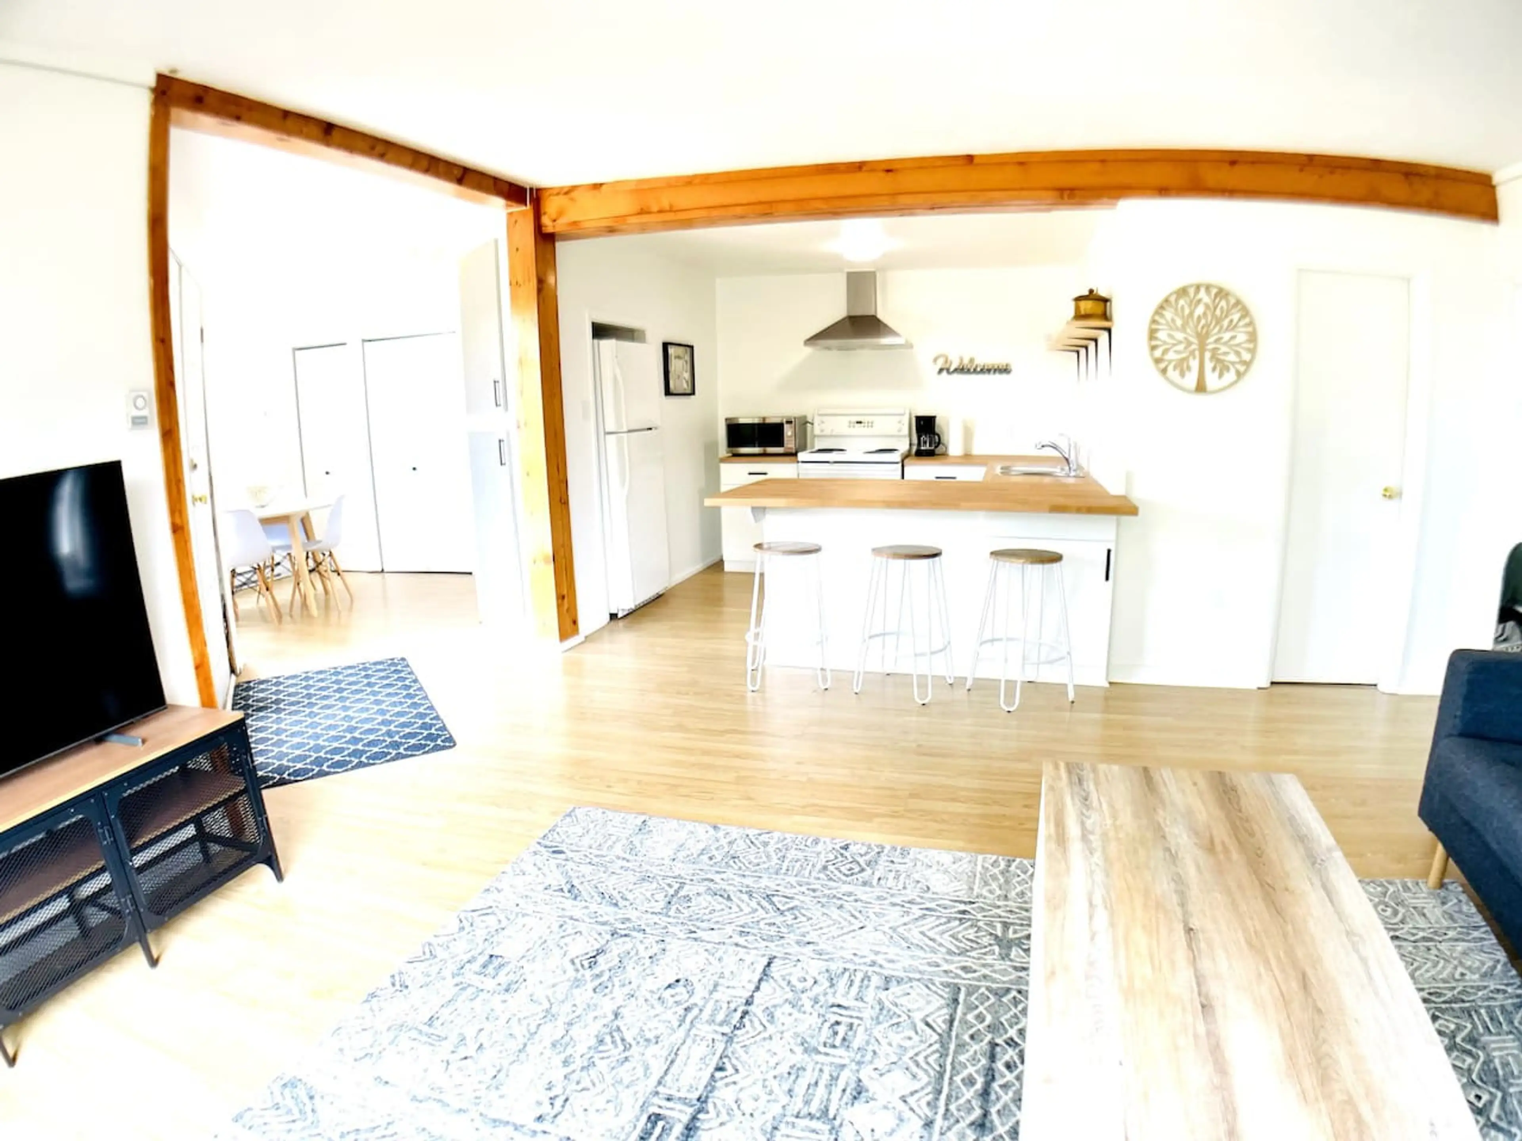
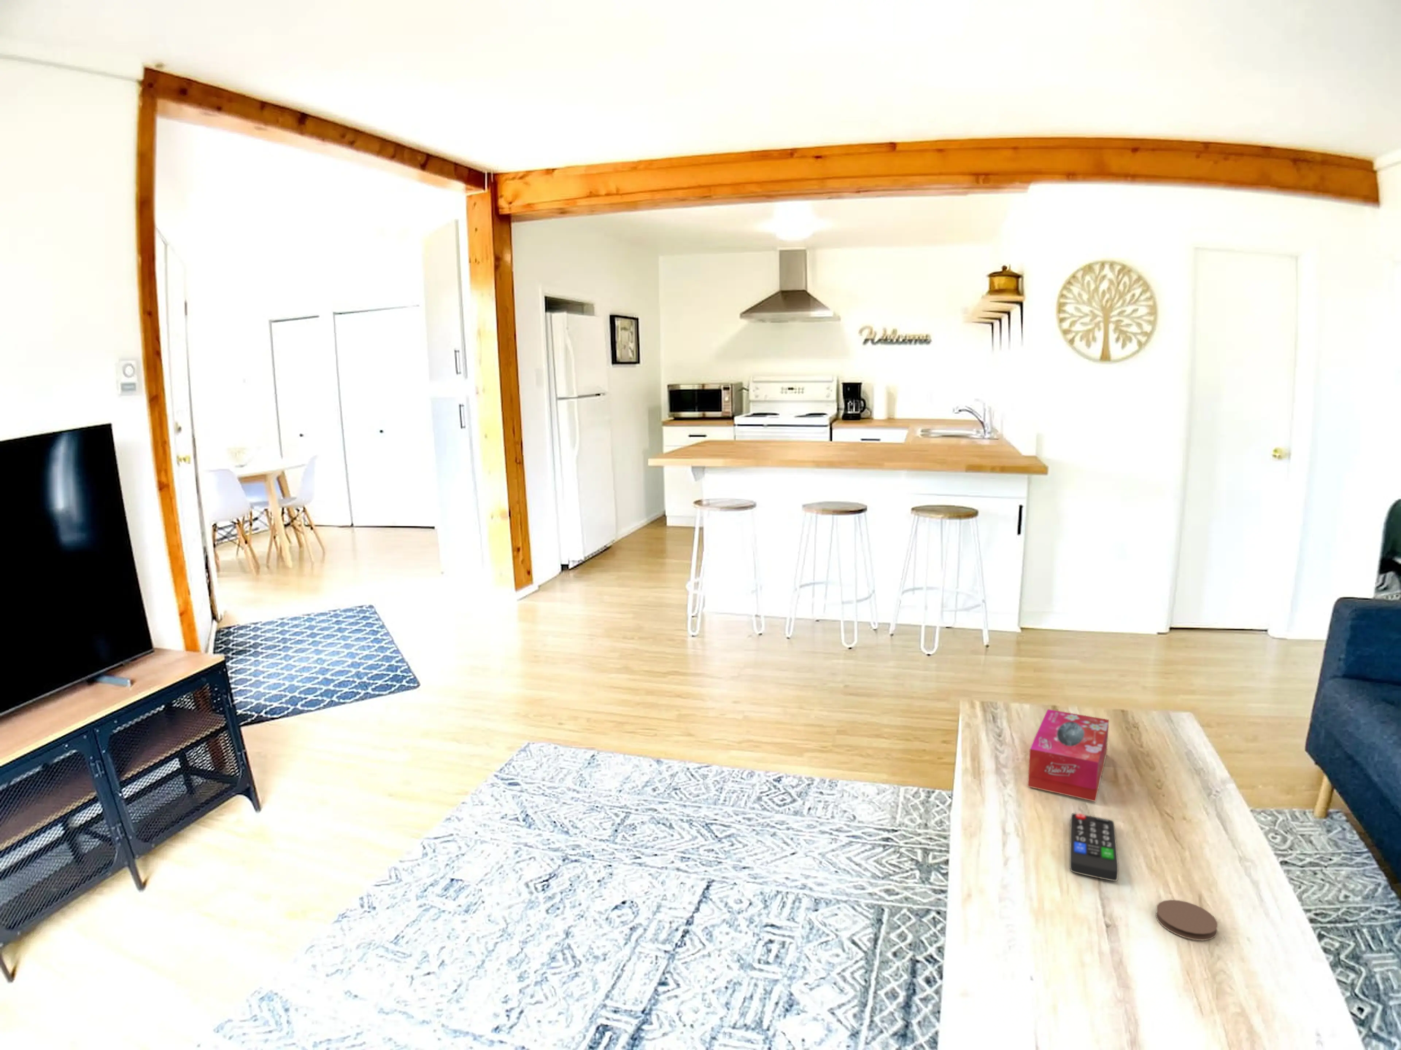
+ coaster [1155,899,1218,941]
+ tissue box [1027,709,1110,802]
+ remote control [1069,813,1119,881]
